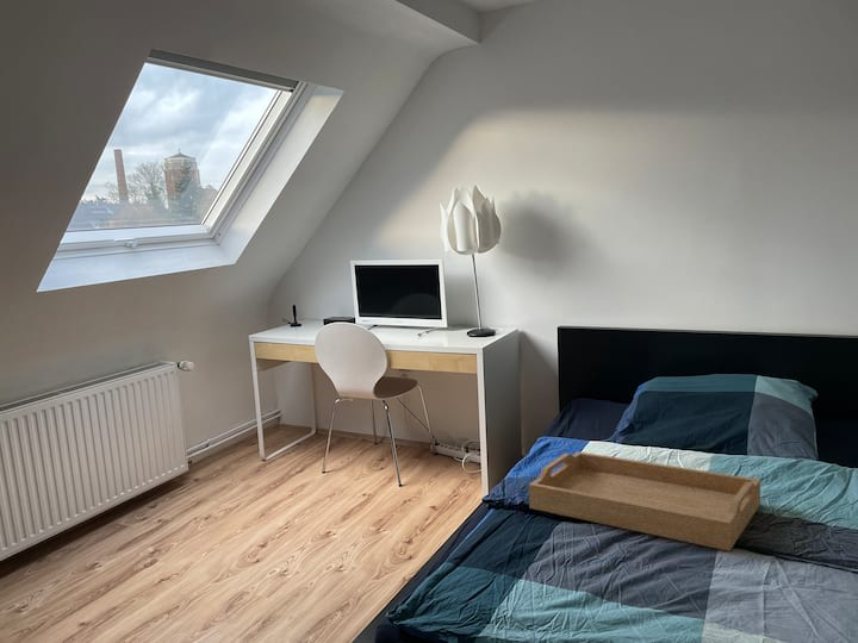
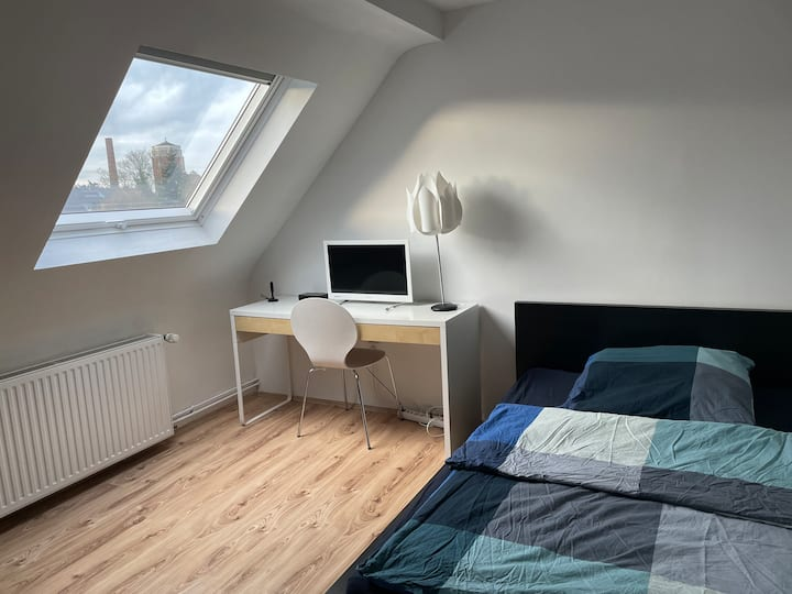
- serving tray [528,450,761,553]
